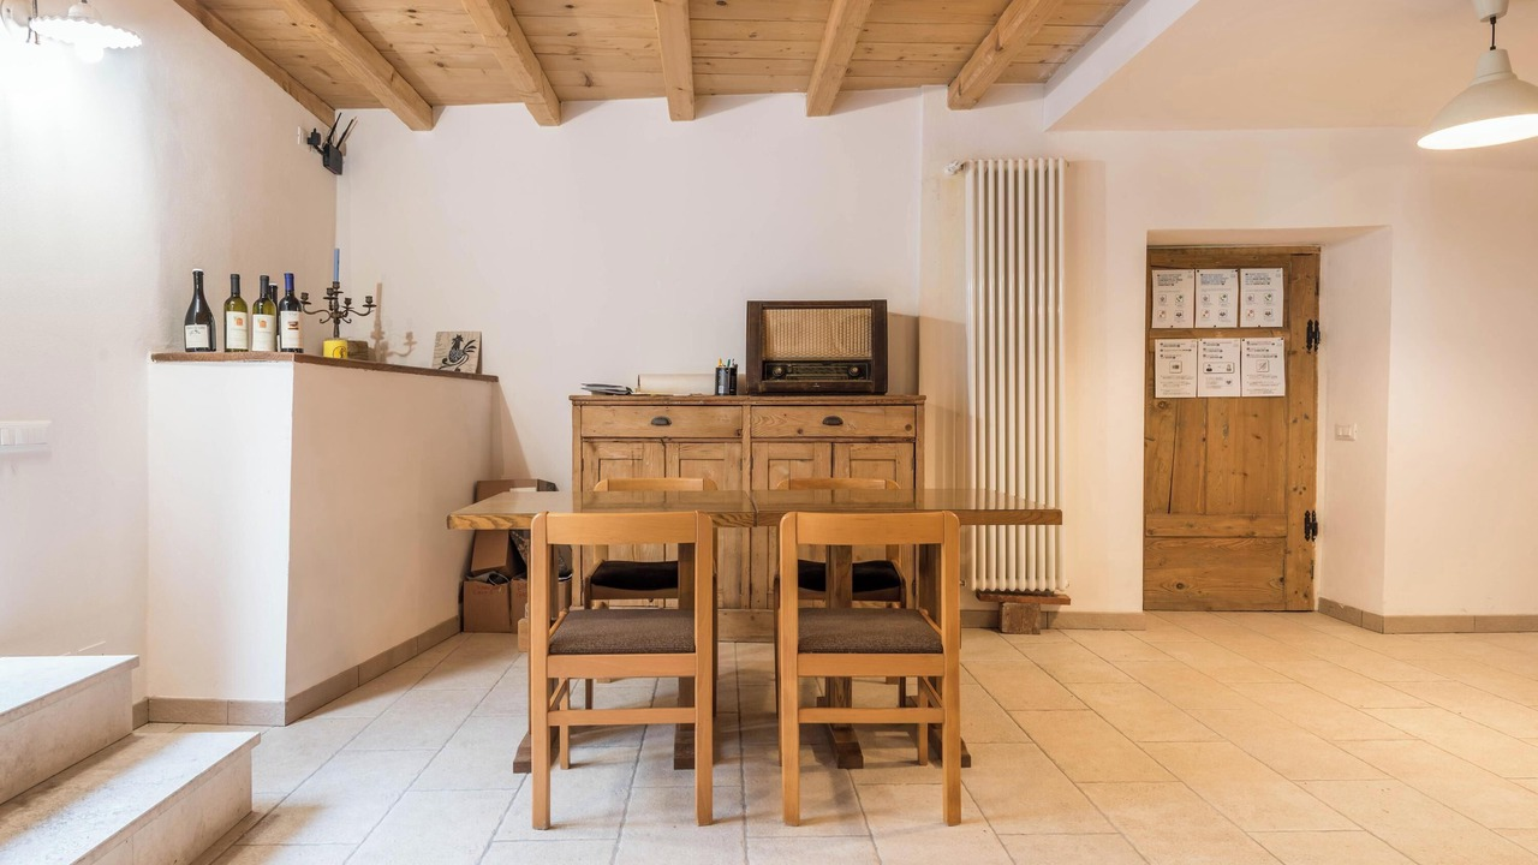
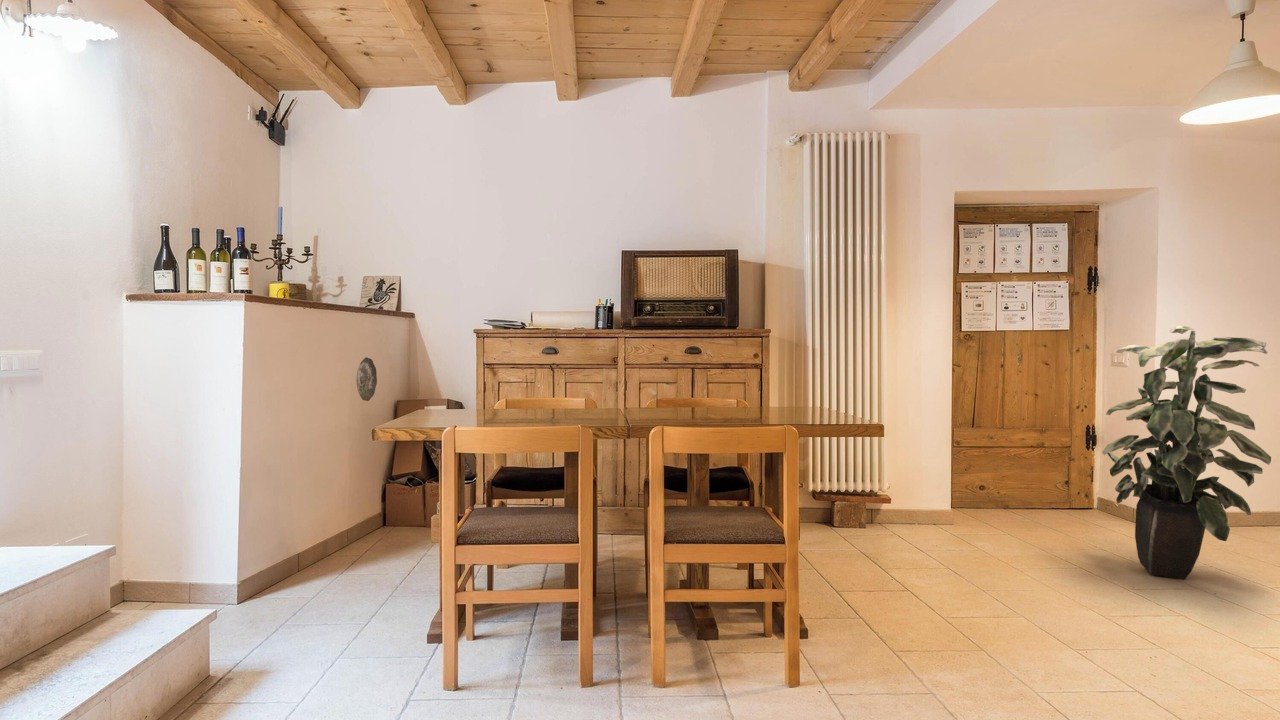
+ indoor plant [1101,325,1272,580]
+ decorative plate [355,357,378,402]
